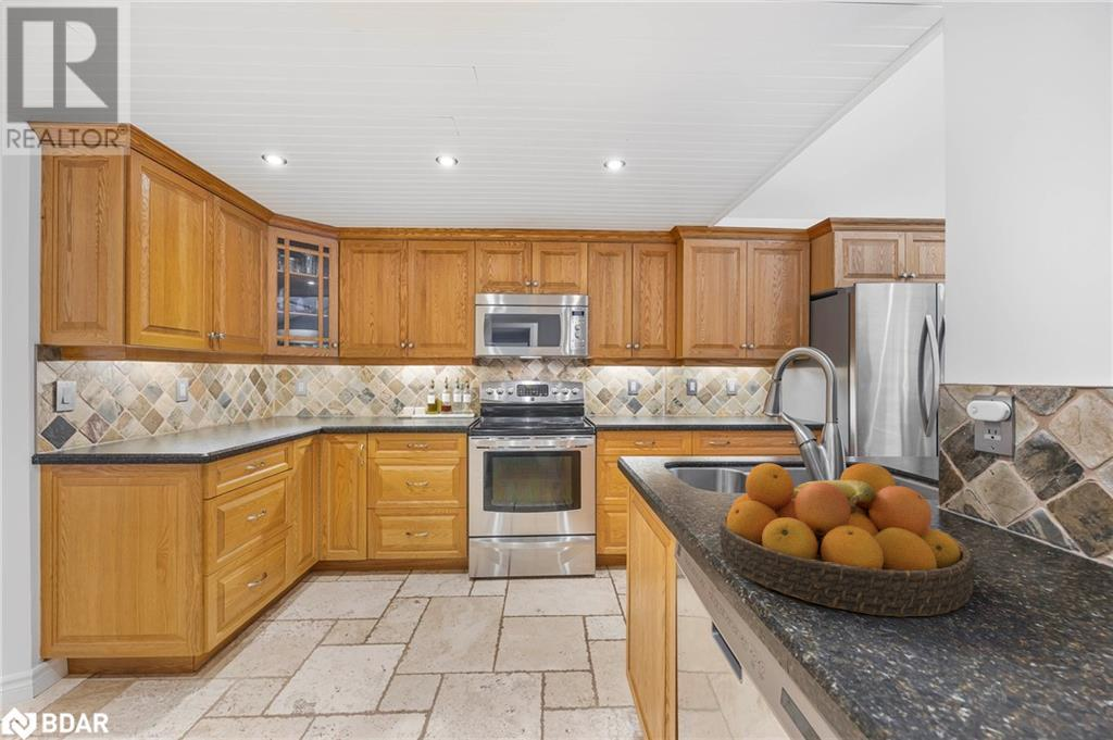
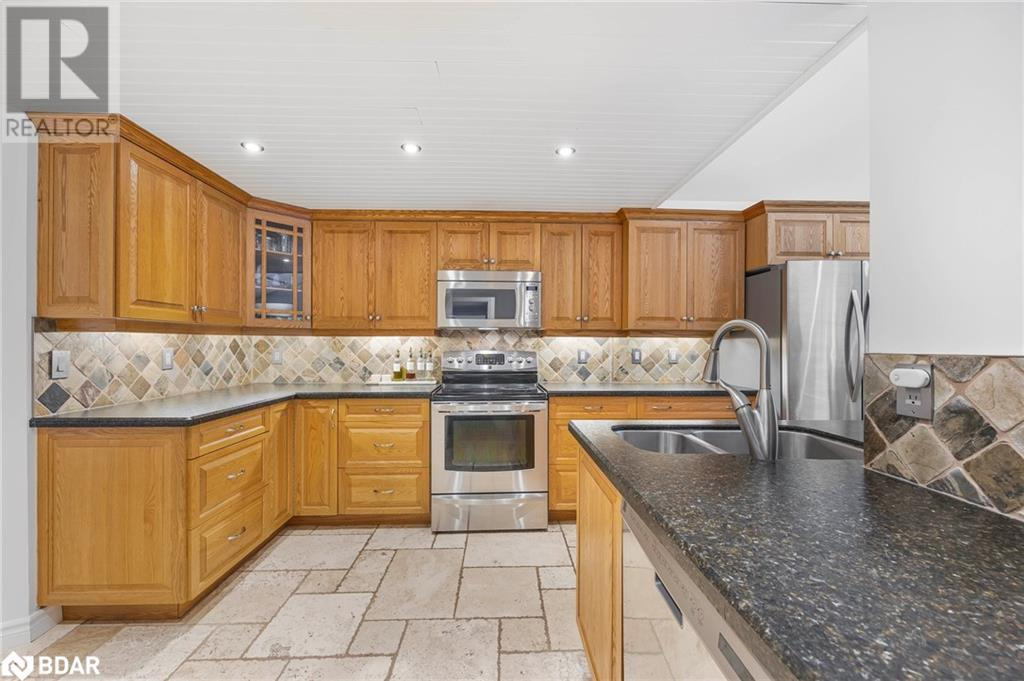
- fruit bowl [720,462,975,618]
